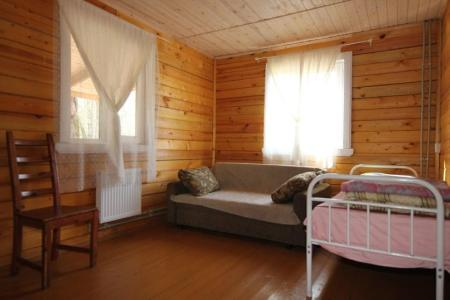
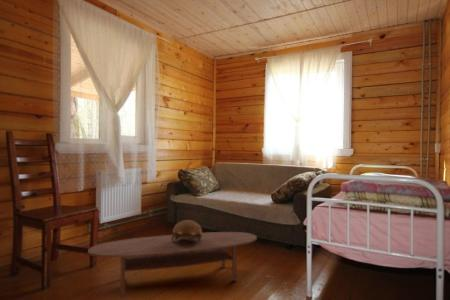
+ coffee table [87,231,258,298]
+ decorative bowl [172,219,203,244]
